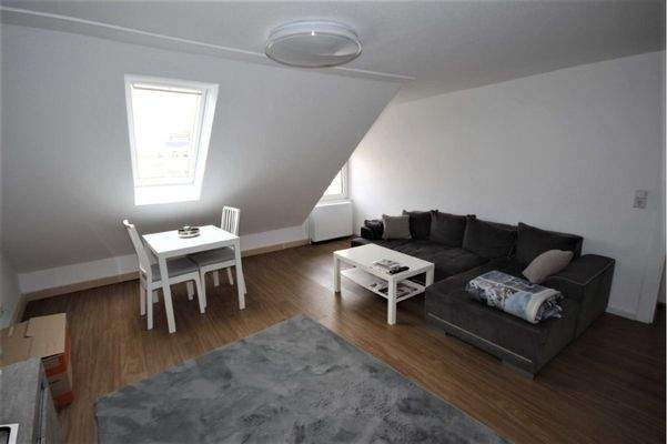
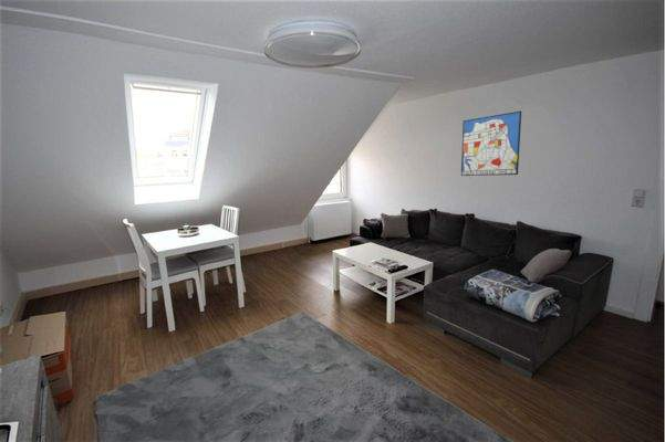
+ wall art [460,110,522,177]
